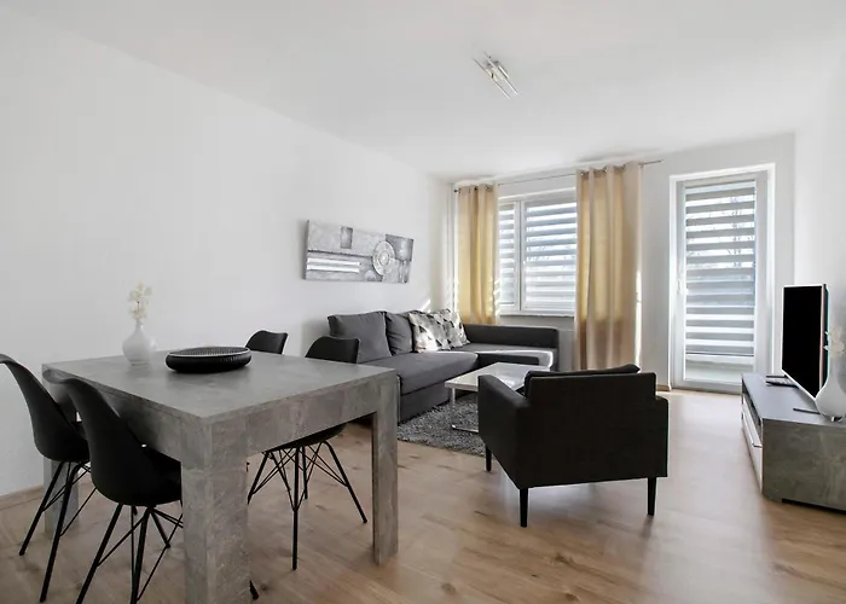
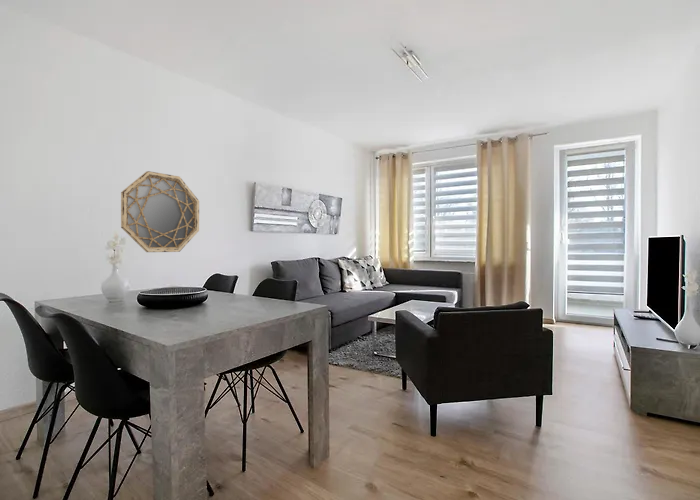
+ home mirror [120,170,200,253]
